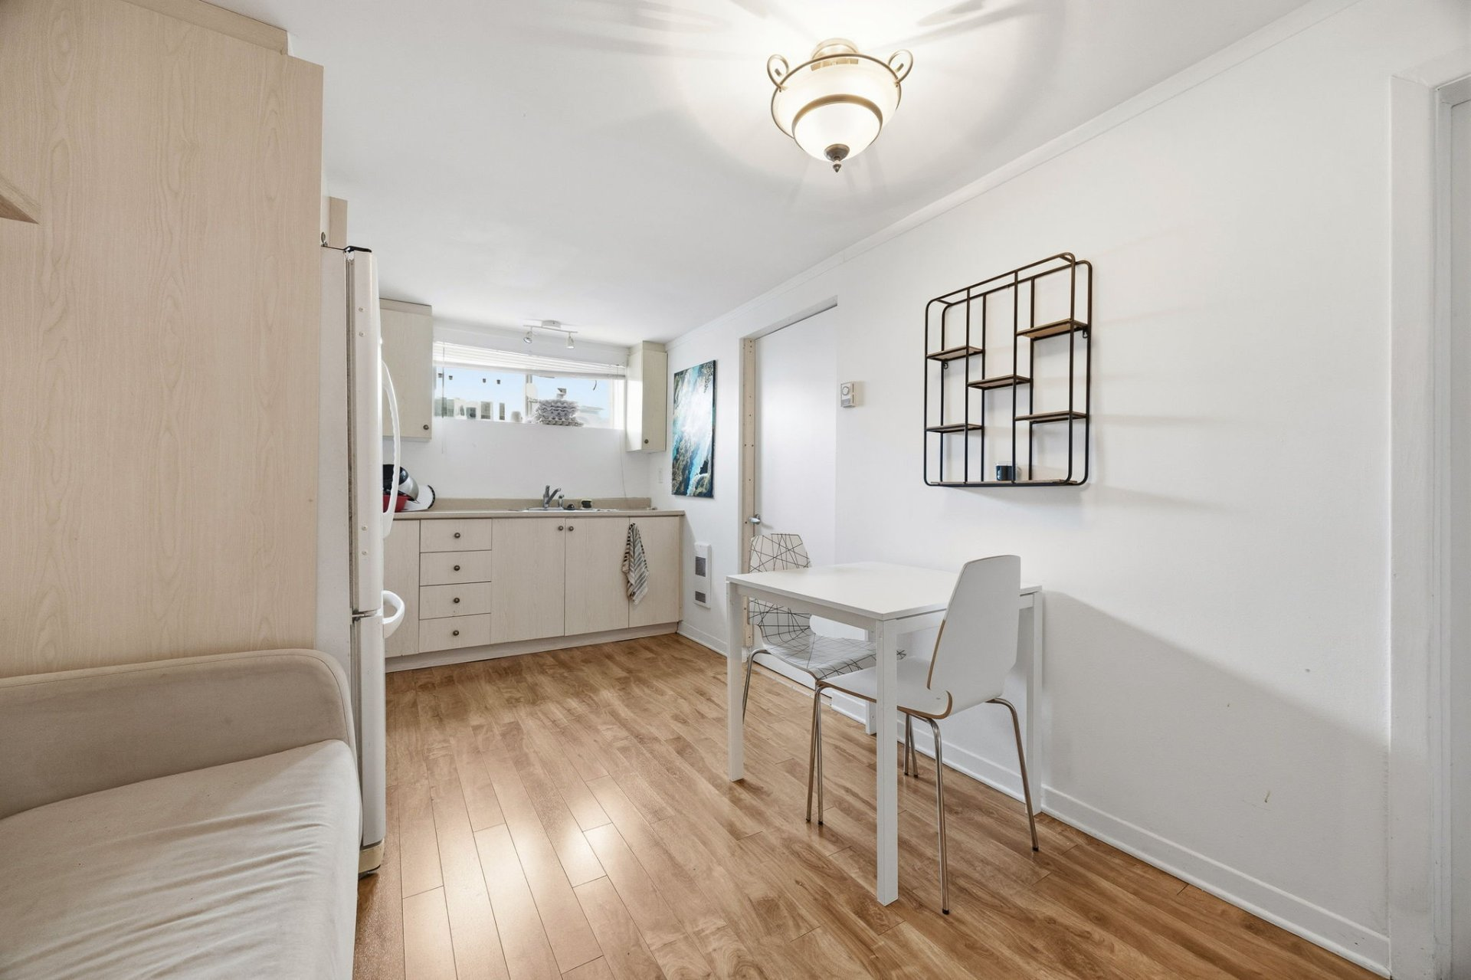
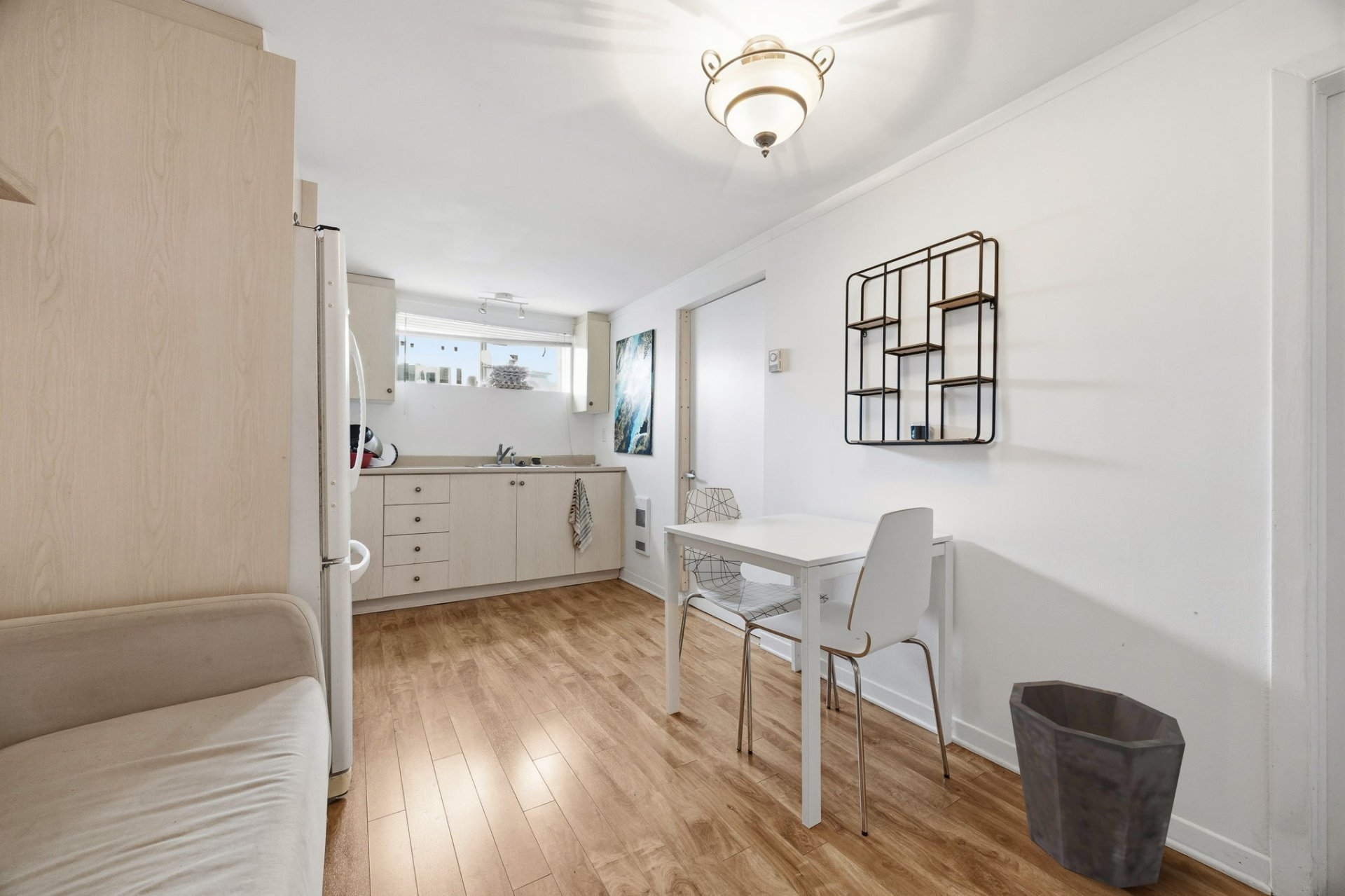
+ waste bin [1009,680,1186,889]
